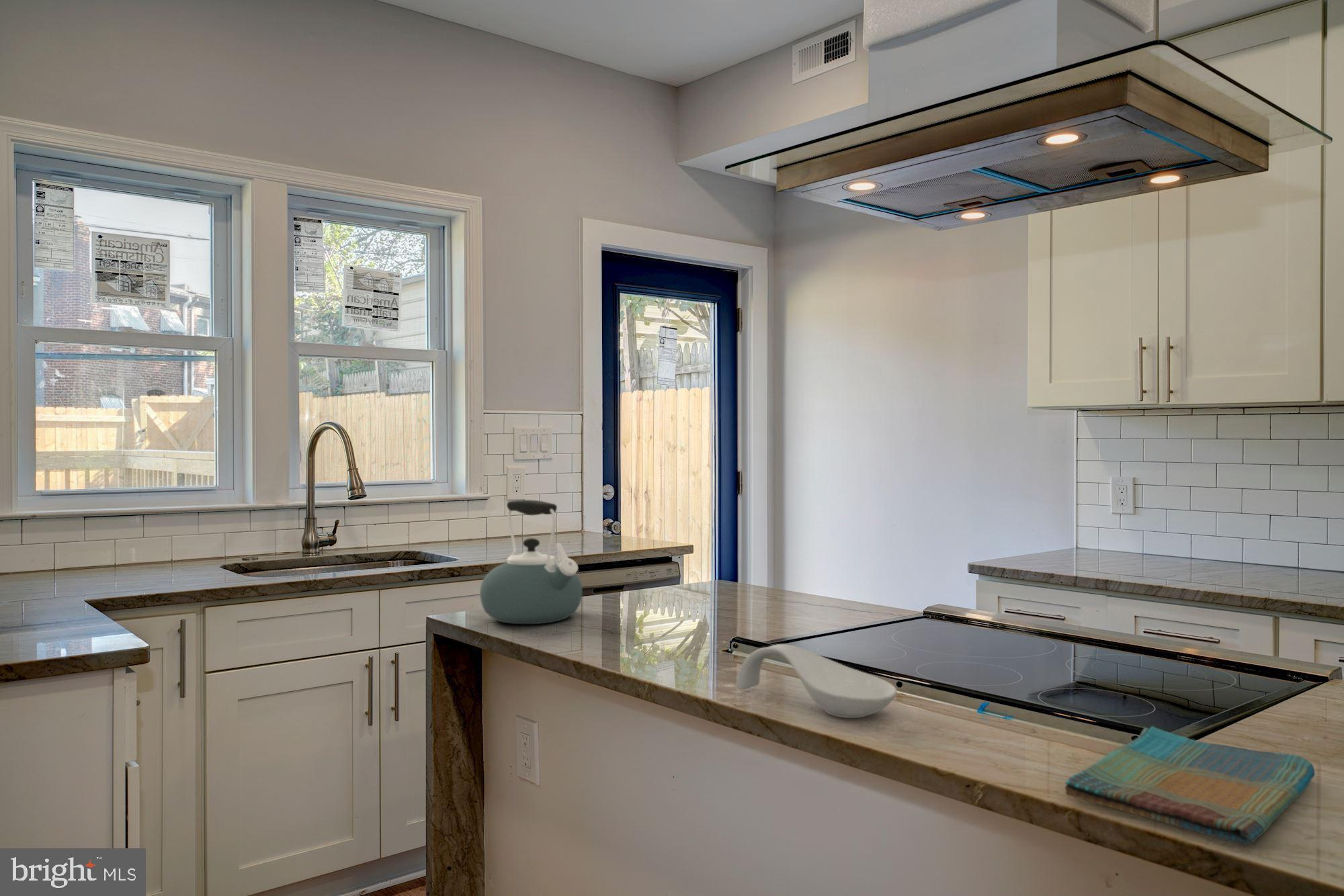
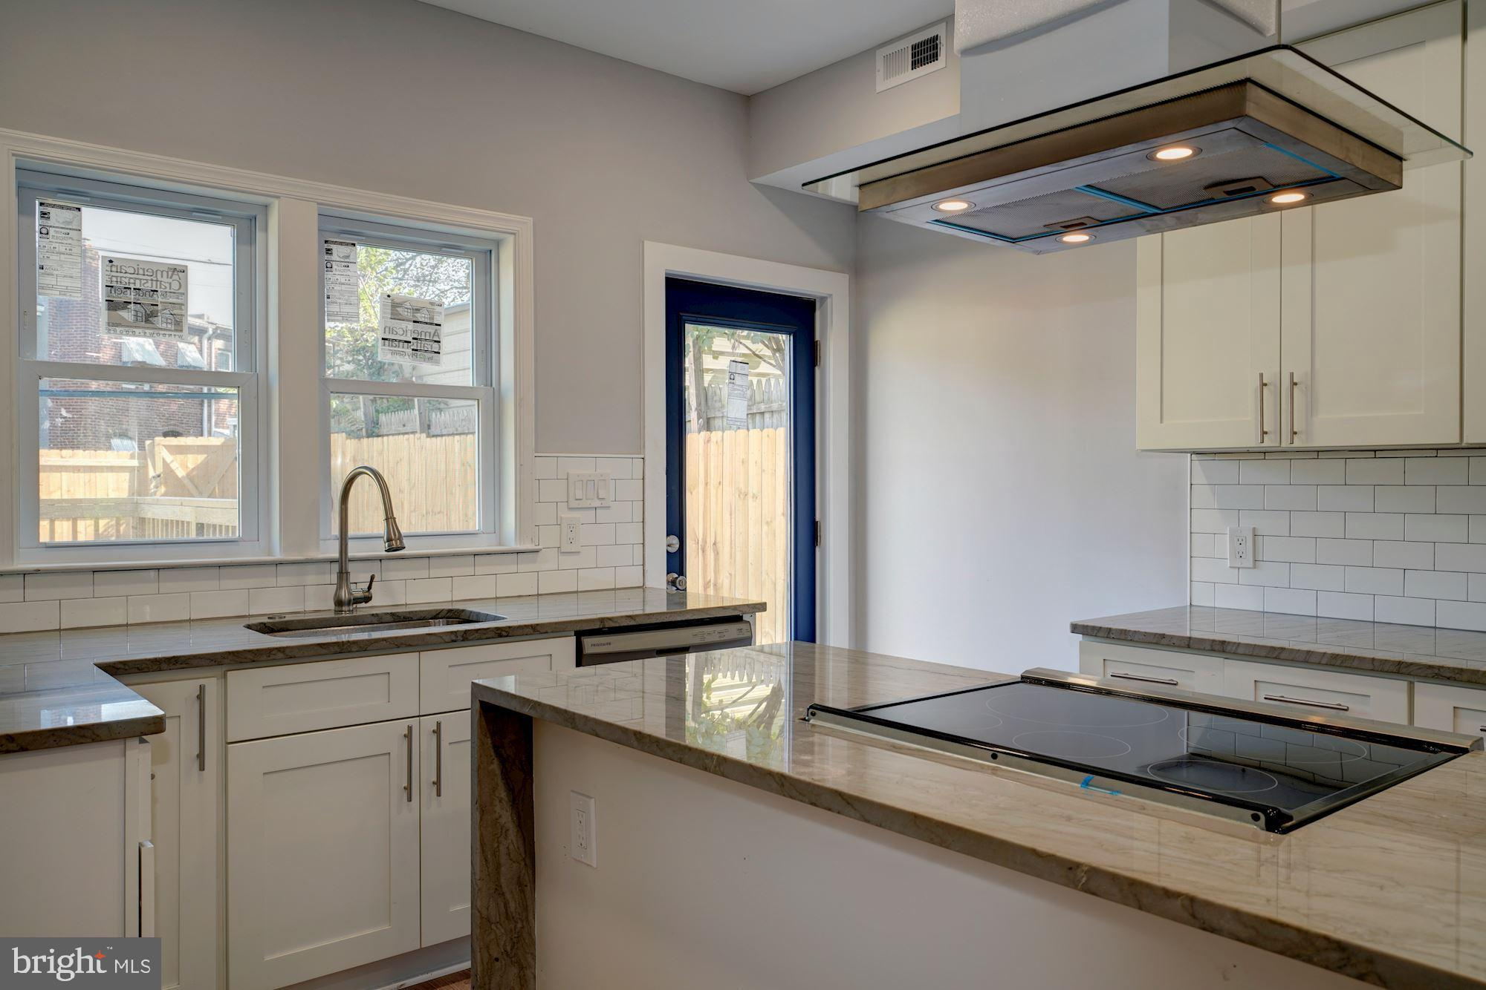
- dish towel [1064,726,1316,846]
- kettle [479,499,583,625]
- spoon rest [736,643,898,719]
